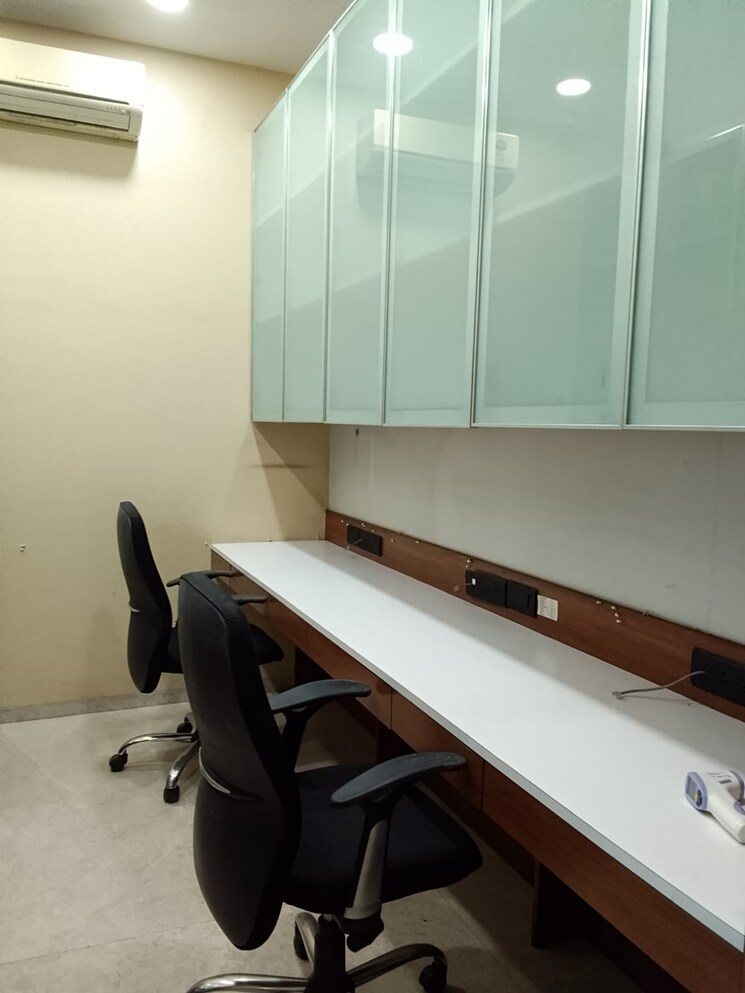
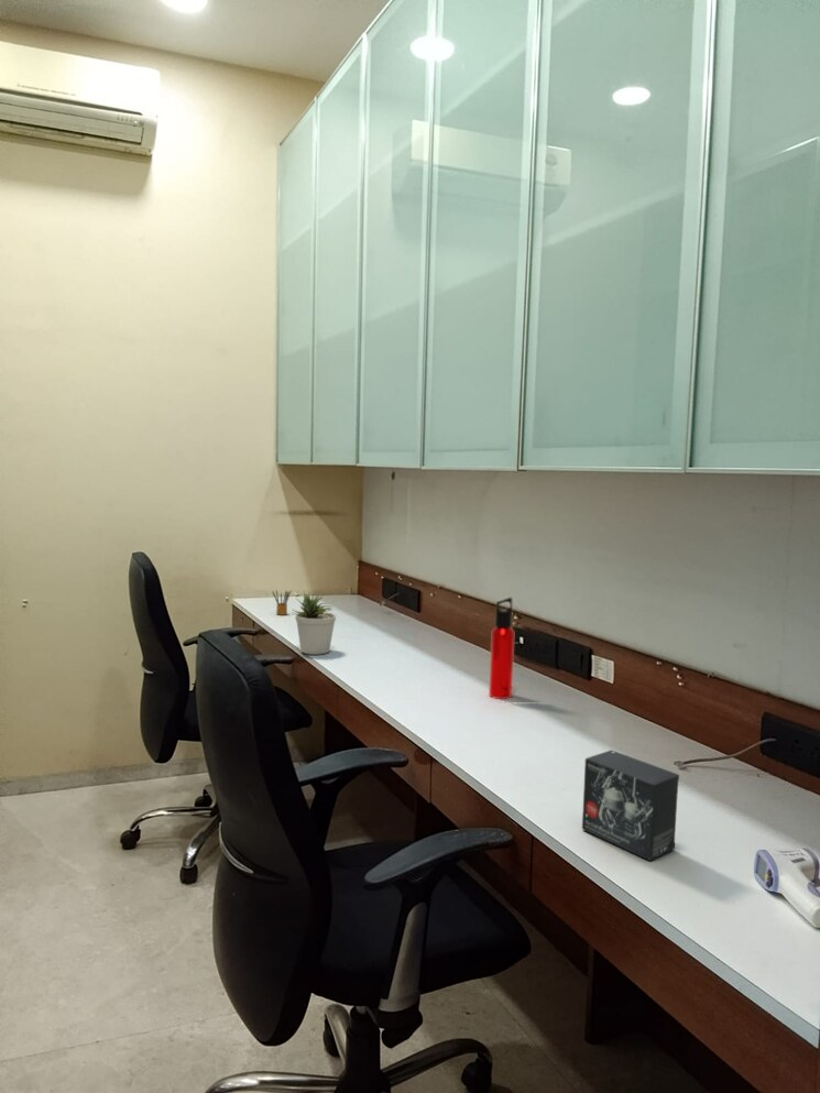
+ potted plant [291,591,337,656]
+ small box [581,748,680,862]
+ pencil box [271,589,293,616]
+ water bottle [488,597,515,700]
